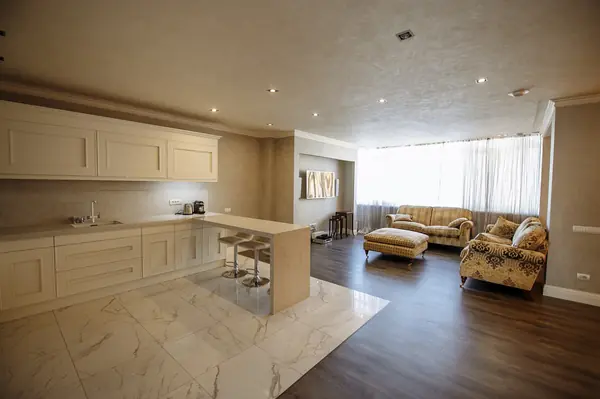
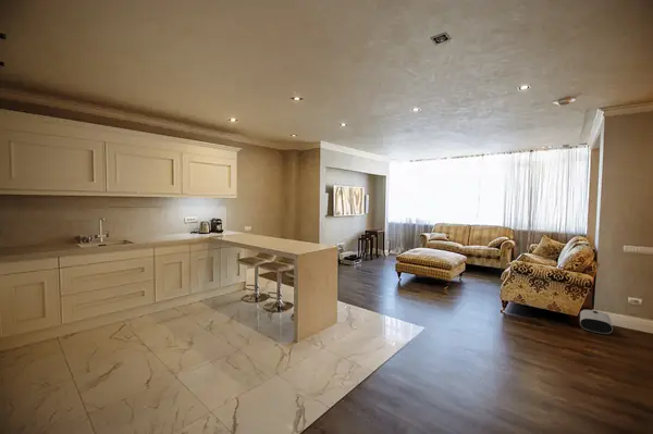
+ air purifier [579,309,614,335]
